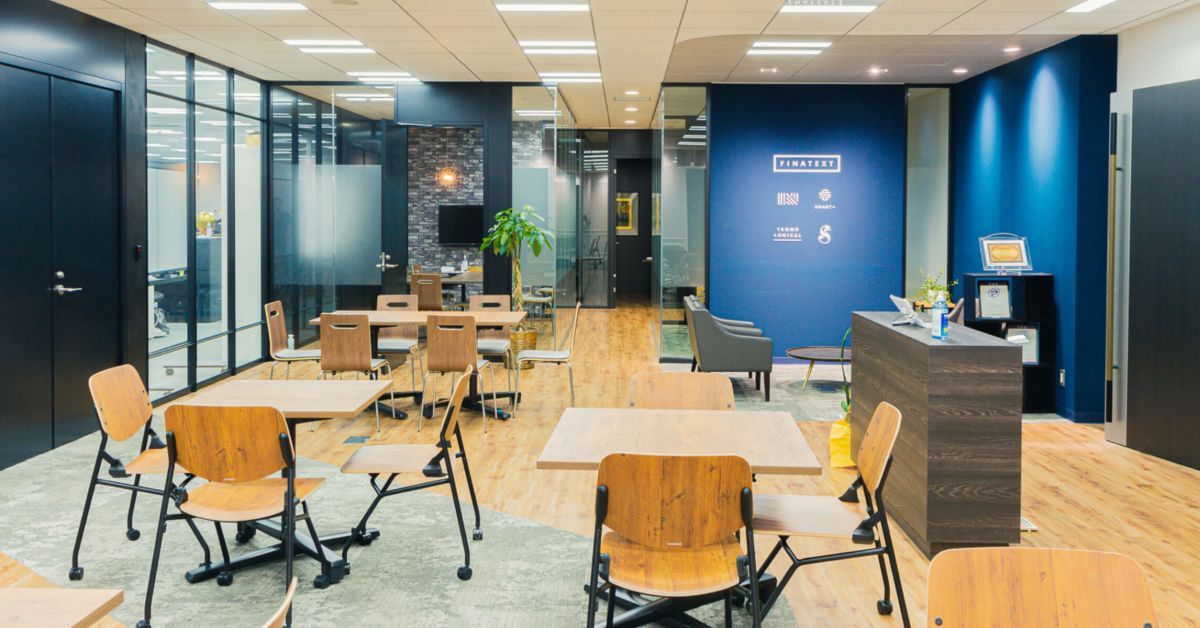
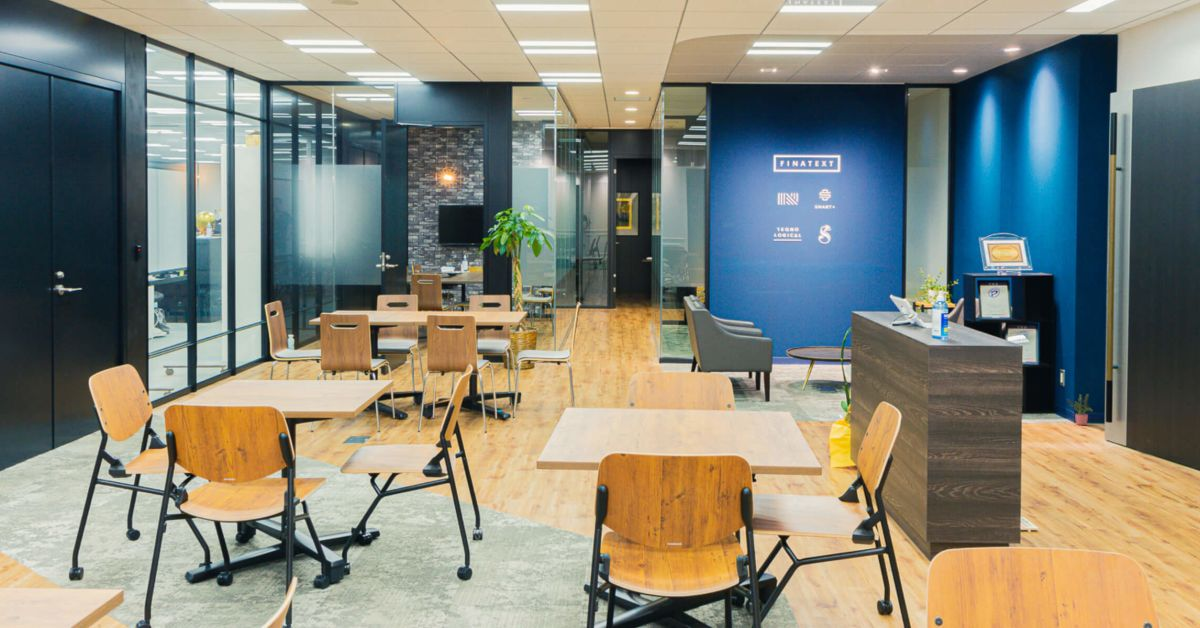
+ potted plant [1065,393,1094,426]
